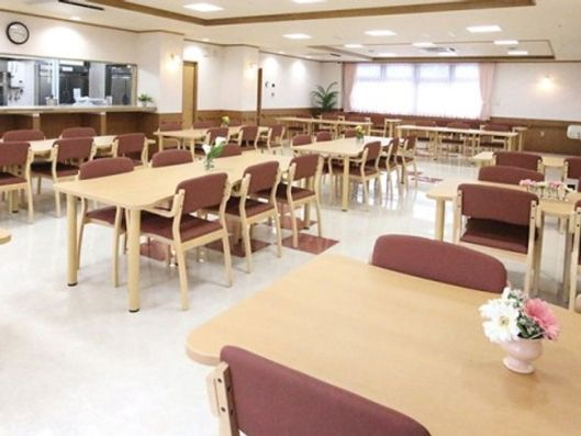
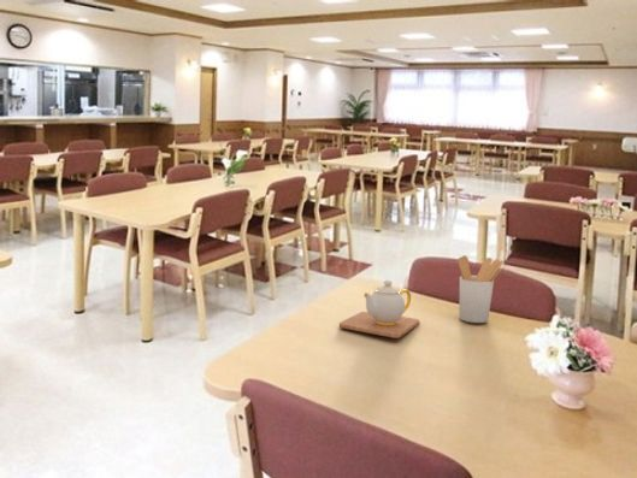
+ utensil holder [456,254,505,324]
+ teapot [338,279,420,340]
